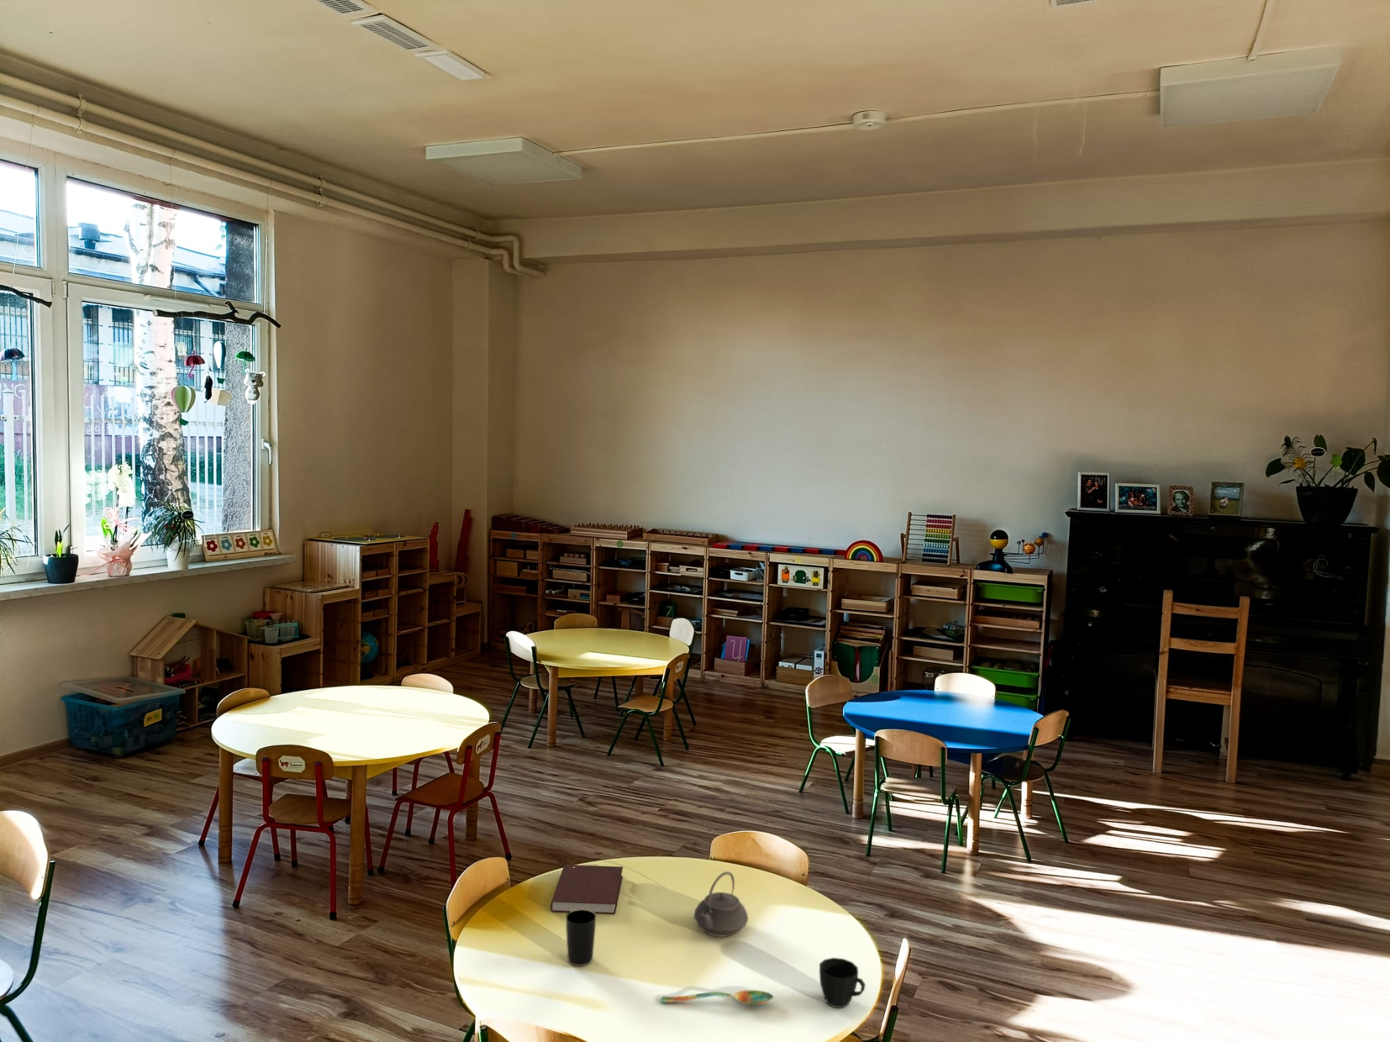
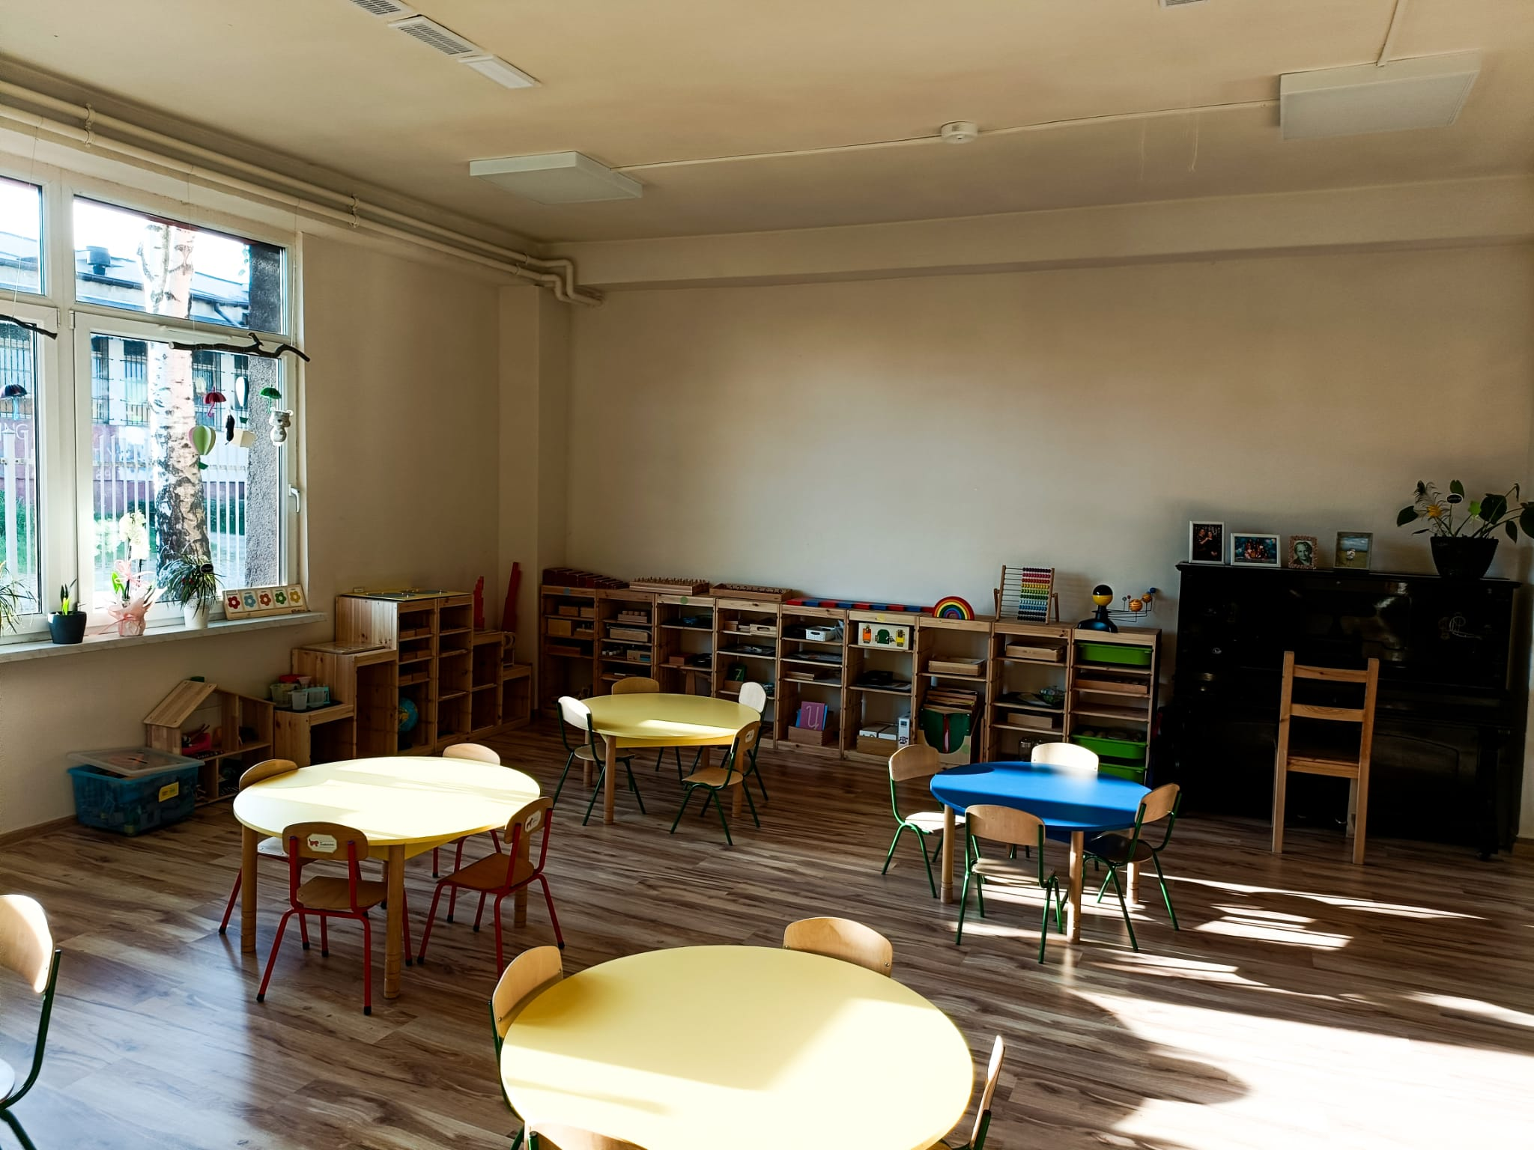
- notebook [549,865,624,914]
- spoon [660,989,775,1006]
- cup [819,958,866,1009]
- teapot [693,871,749,938]
- cup [566,910,598,966]
